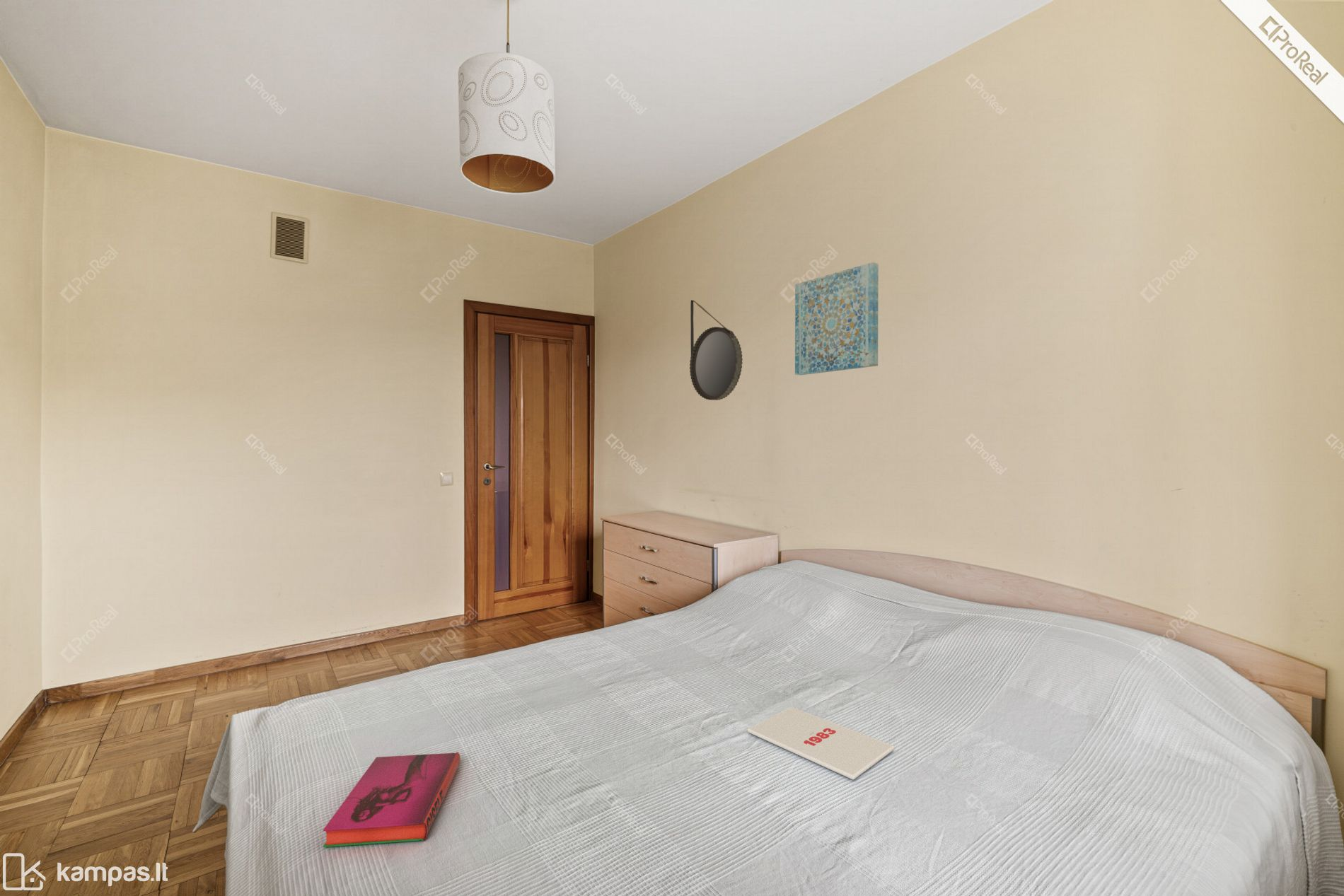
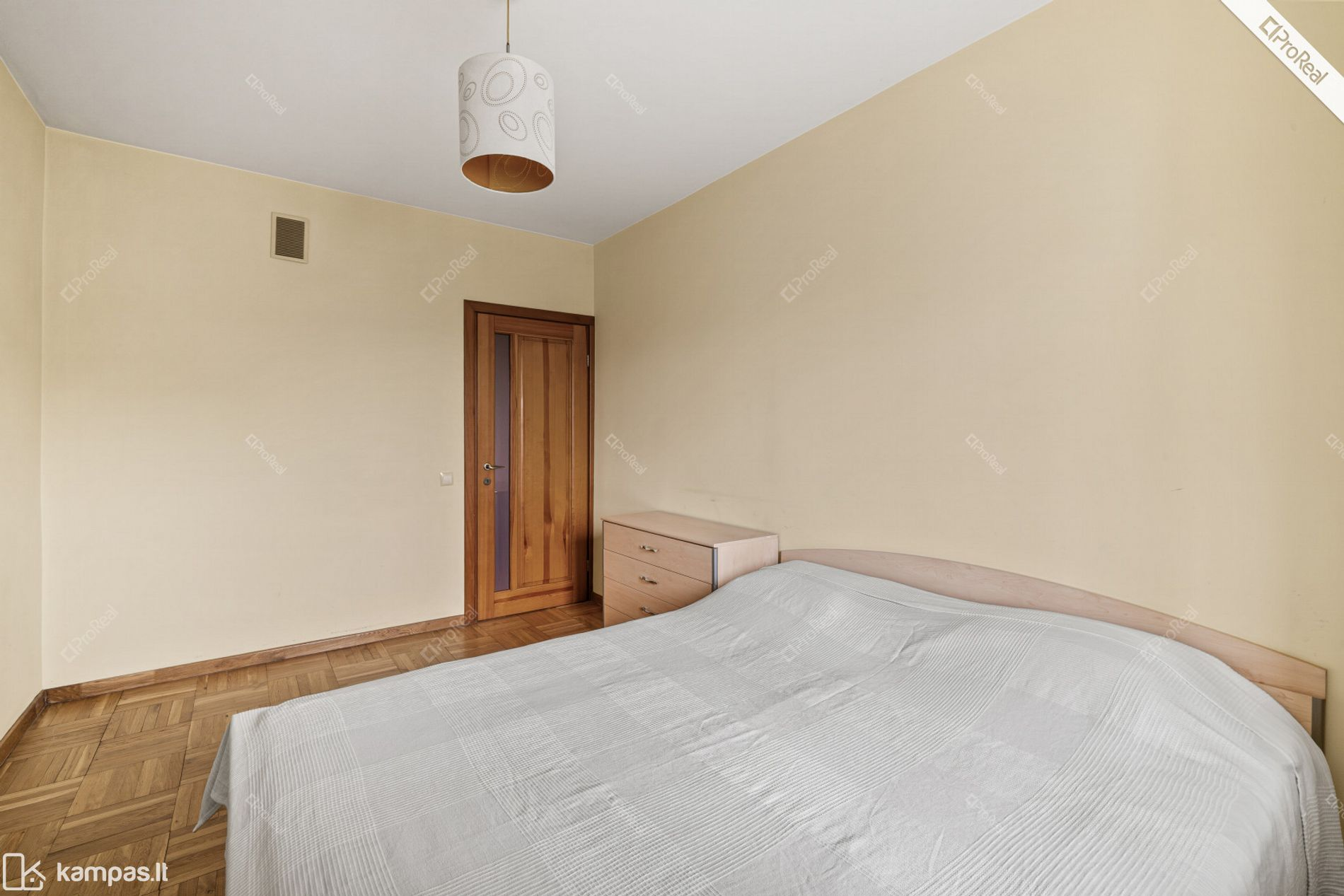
- hardback book [323,752,461,848]
- wall art [794,262,879,376]
- home mirror [689,299,743,401]
- magazine [747,706,896,781]
